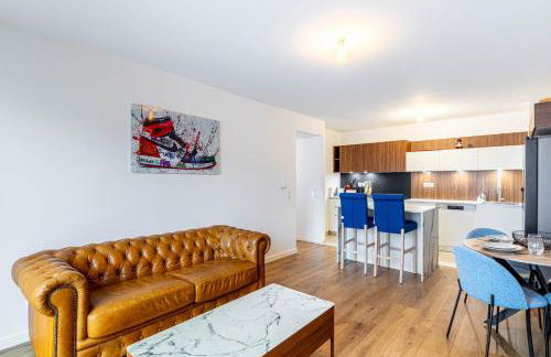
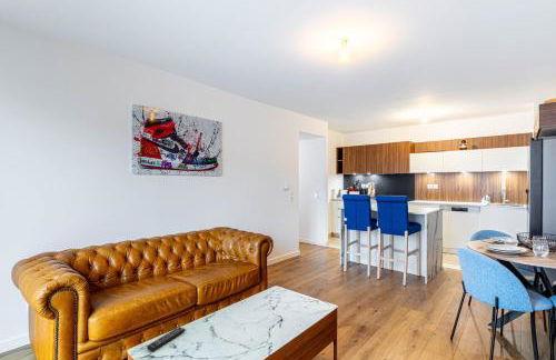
+ remote control [146,326,187,352]
